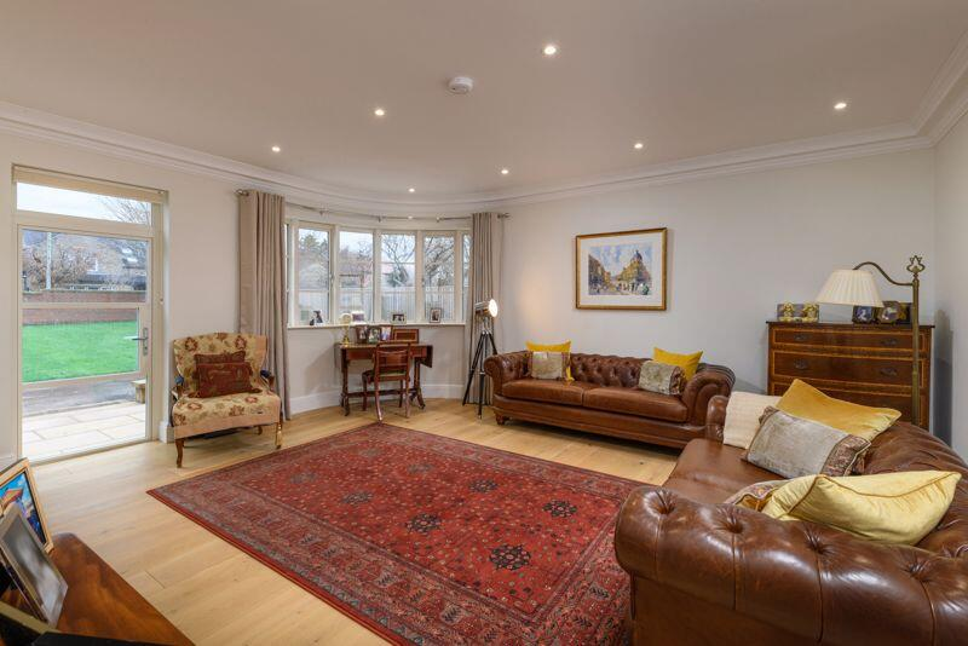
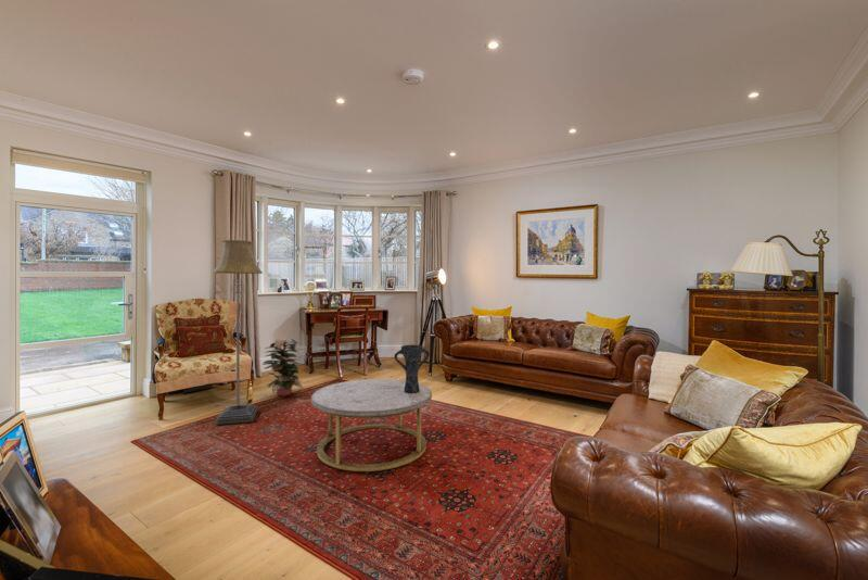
+ coffee table [310,378,433,472]
+ decorative plant [261,338,305,396]
+ floor lamp [212,239,264,426]
+ vase [393,343,430,393]
